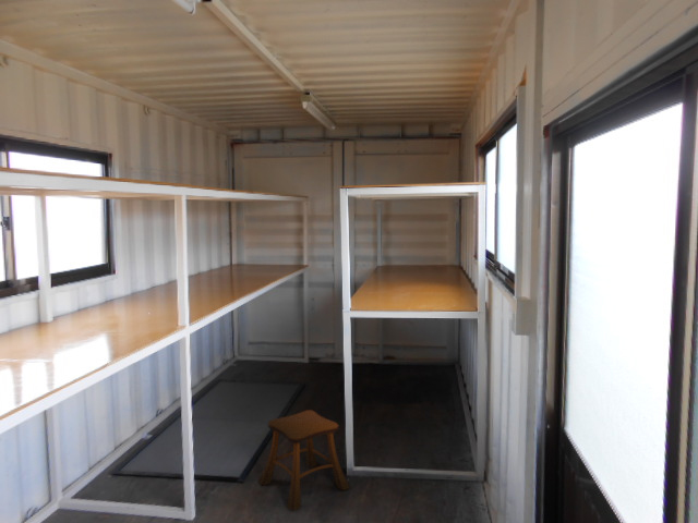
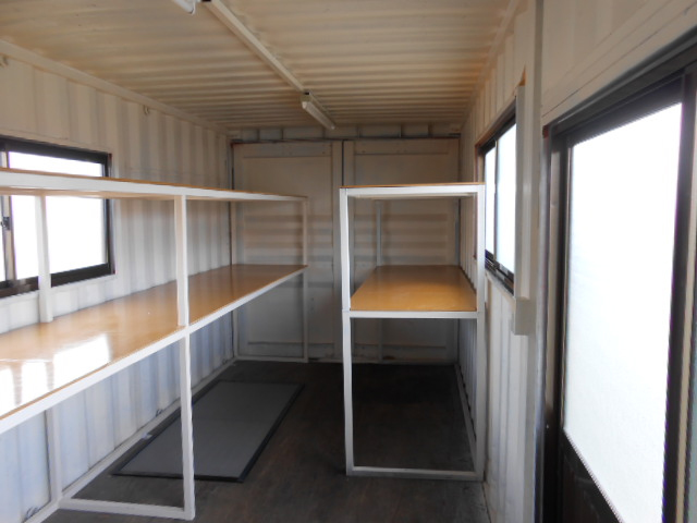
- stool [257,409,351,512]
